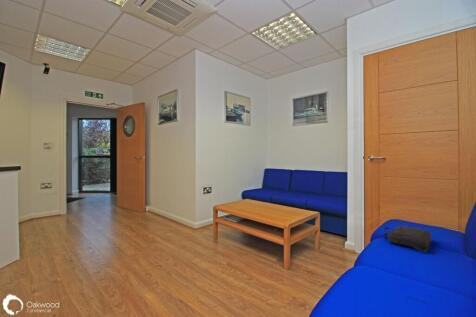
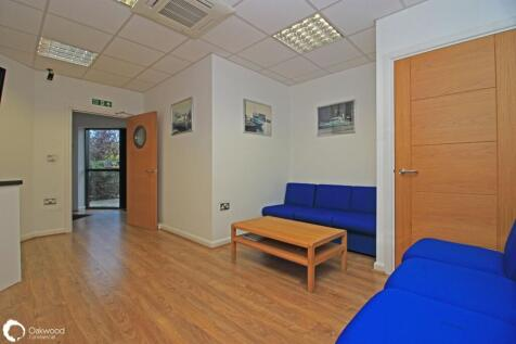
- laptop bag [383,225,433,253]
